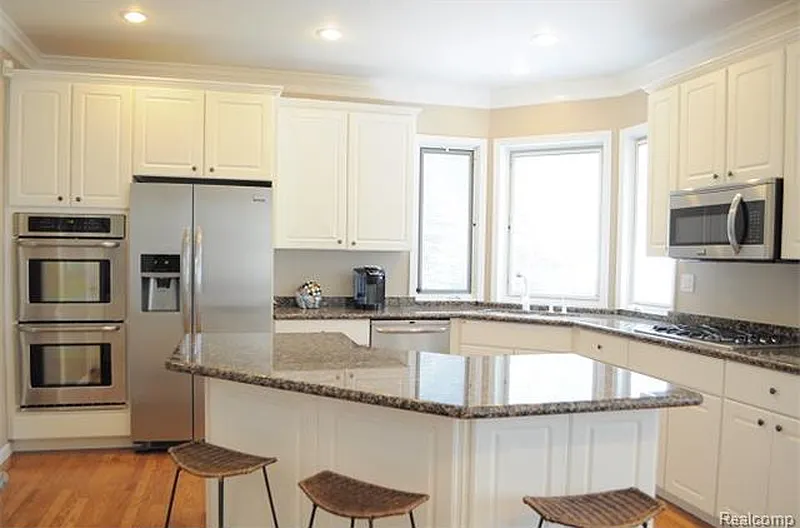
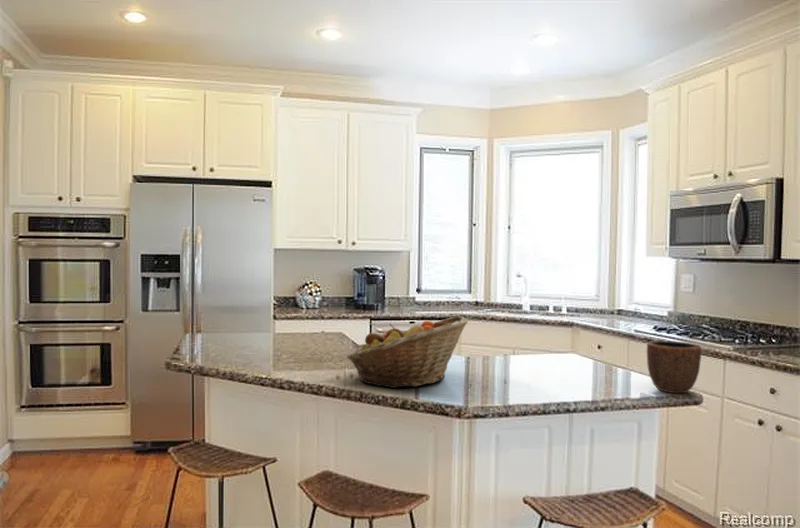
+ bowl [646,340,702,394]
+ fruit basket [346,315,469,389]
